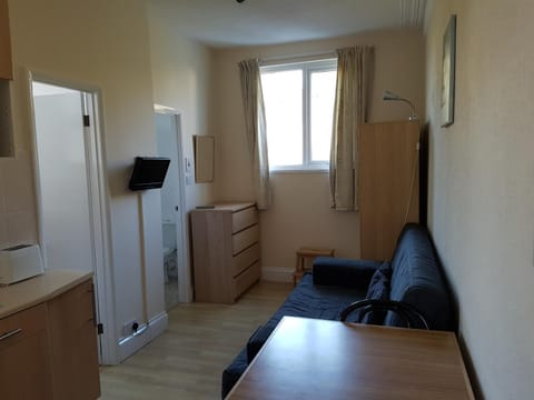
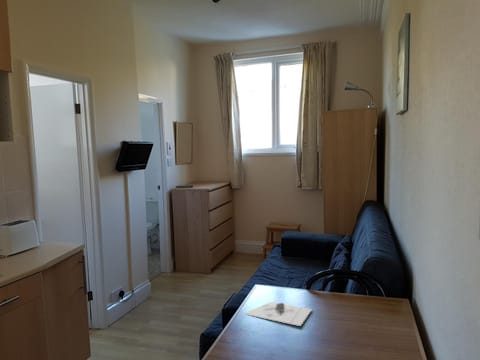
+ architectural model [244,301,313,327]
